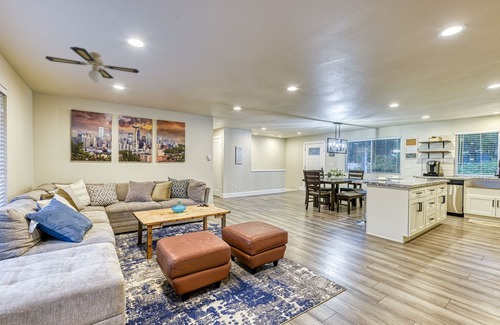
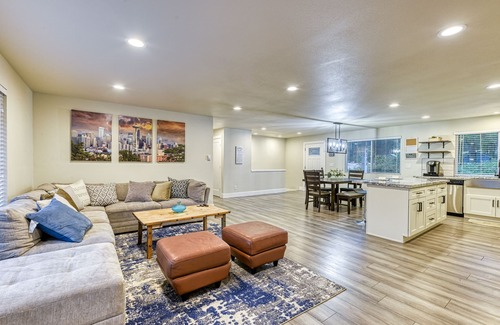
- ceiling fan [44,46,140,84]
